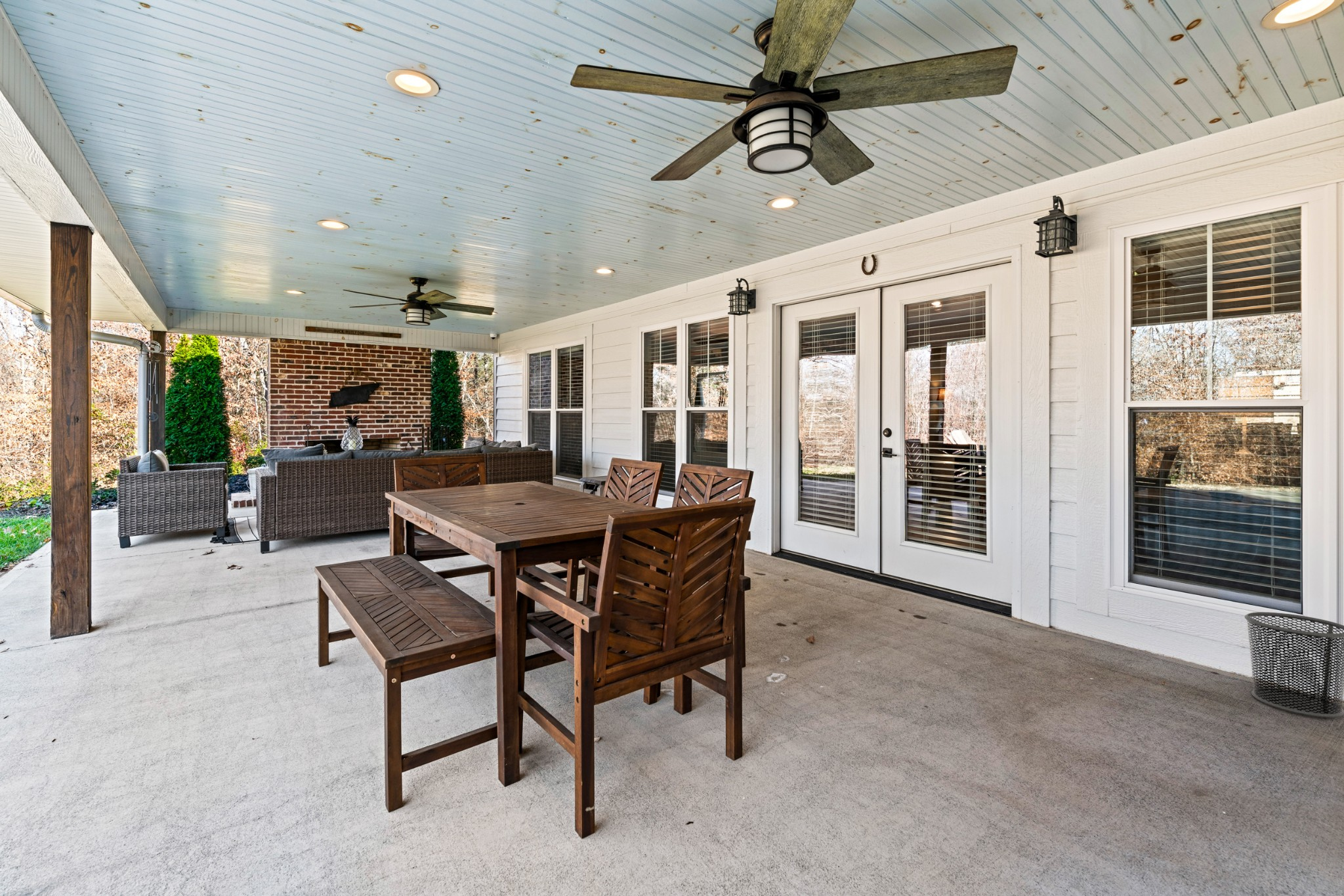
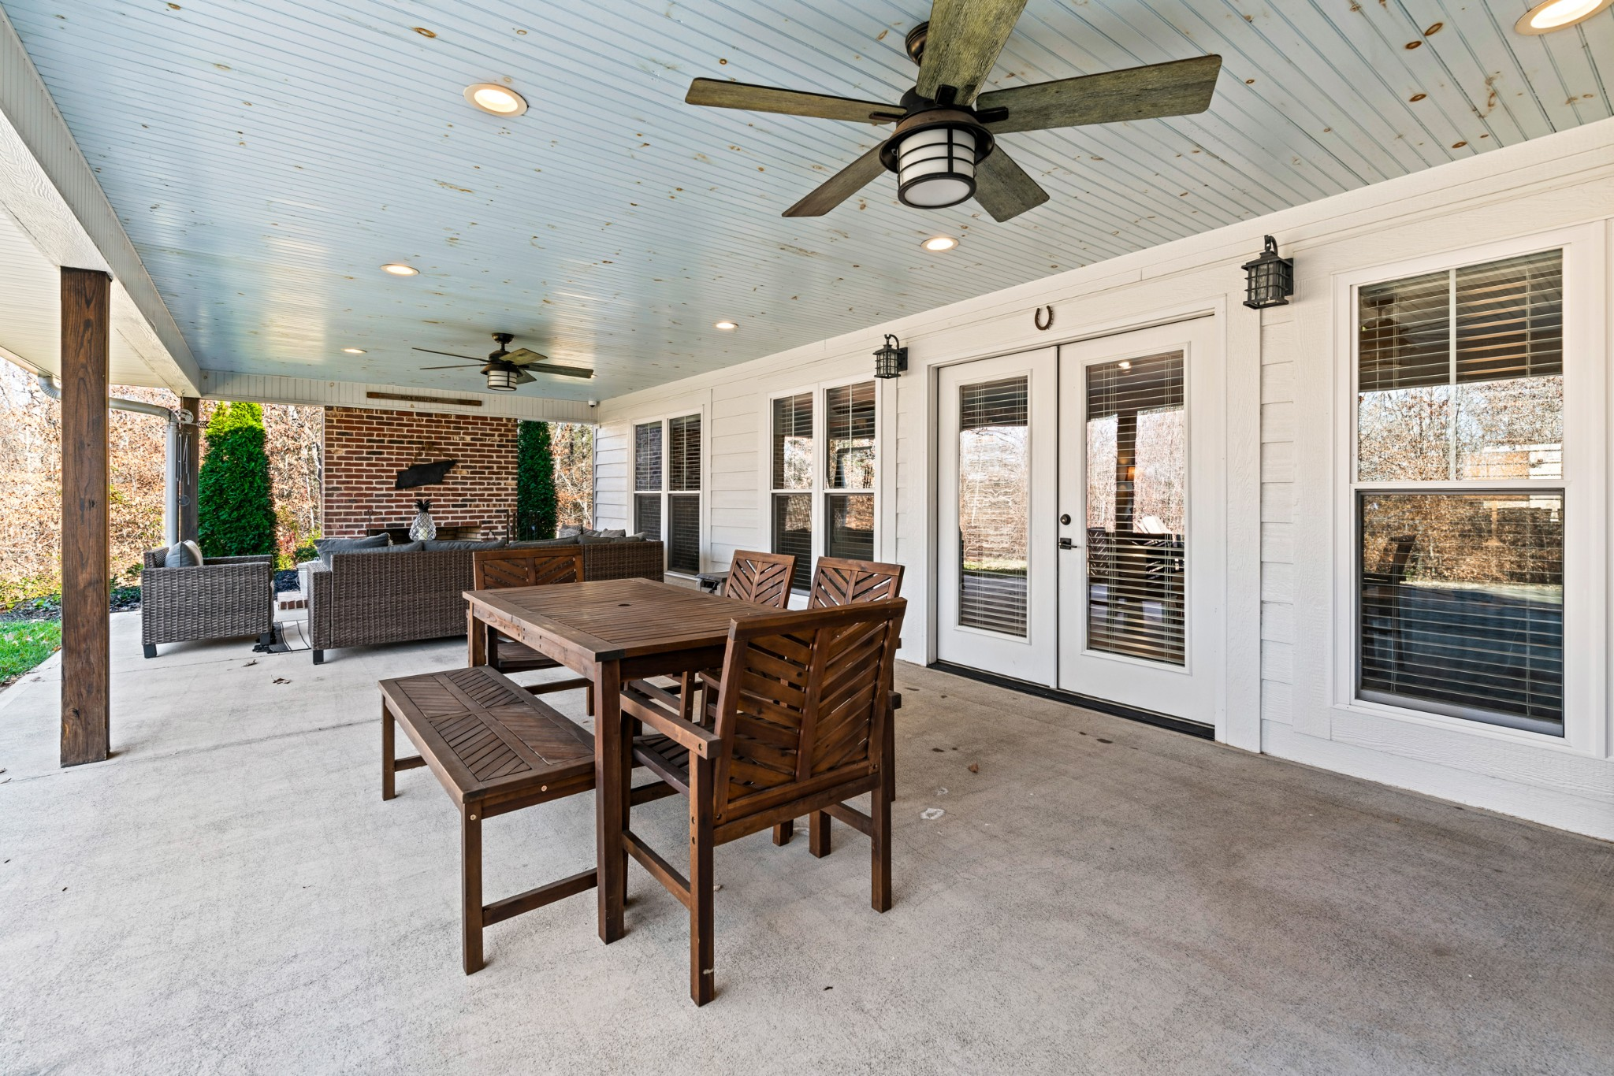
- waste bin [1244,611,1344,718]
